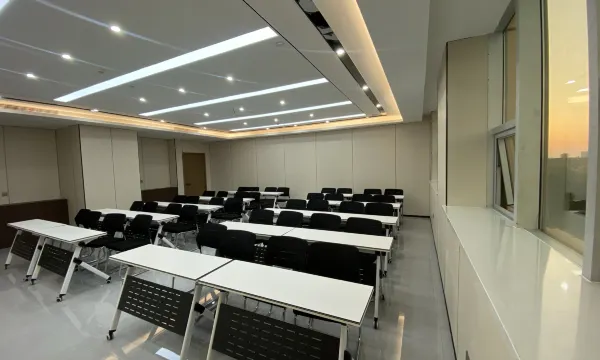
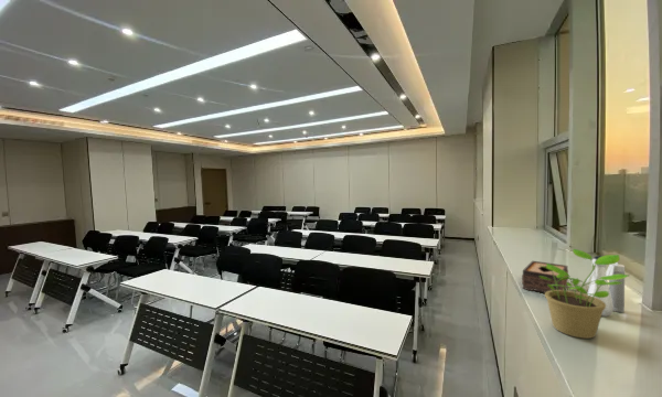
+ tissue box [521,260,569,294]
+ water bottle [586,255,626,318]
+ potted plant [540,248,629,340]
